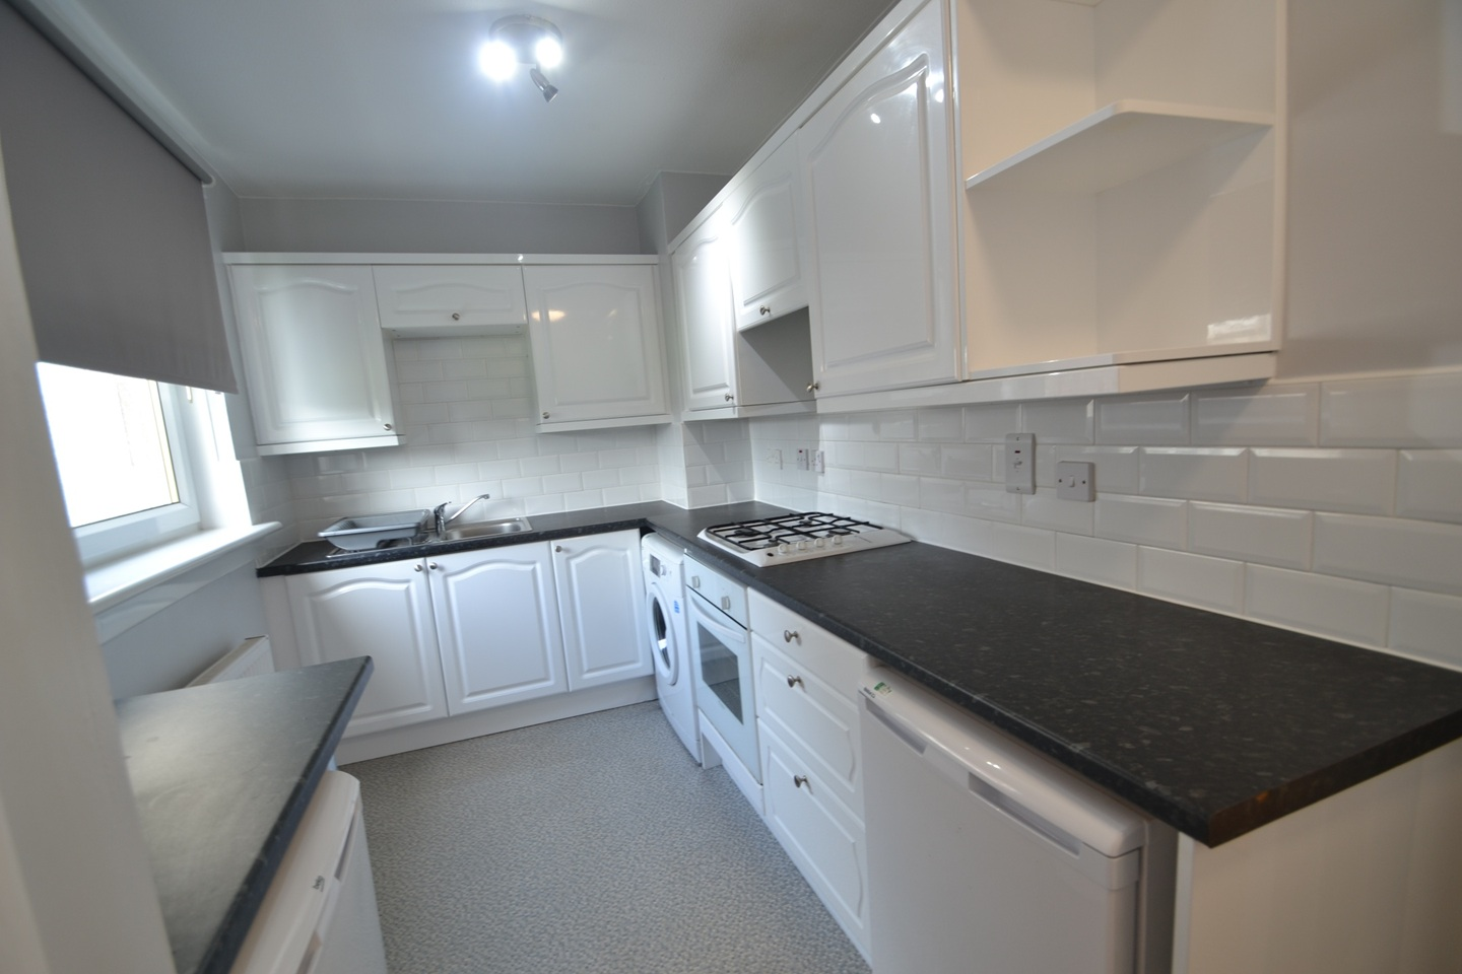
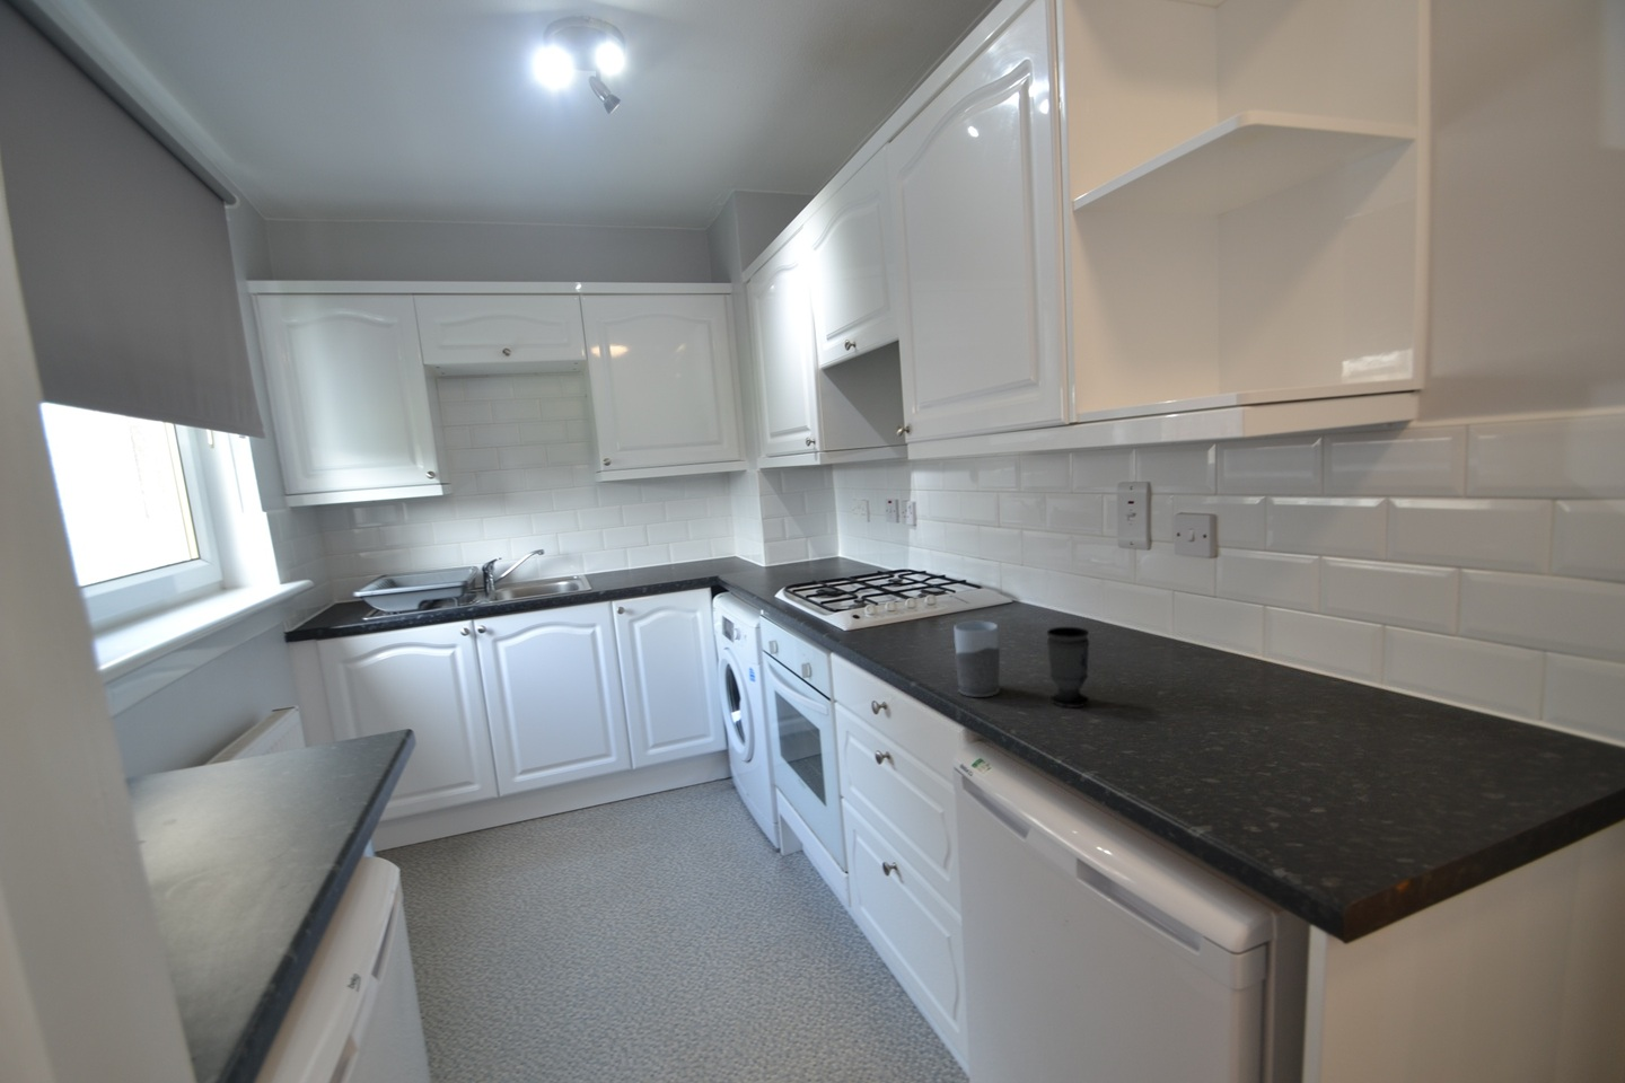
+ cup [1046,626,1092,708]
+ mug [953,620,1001,699]
